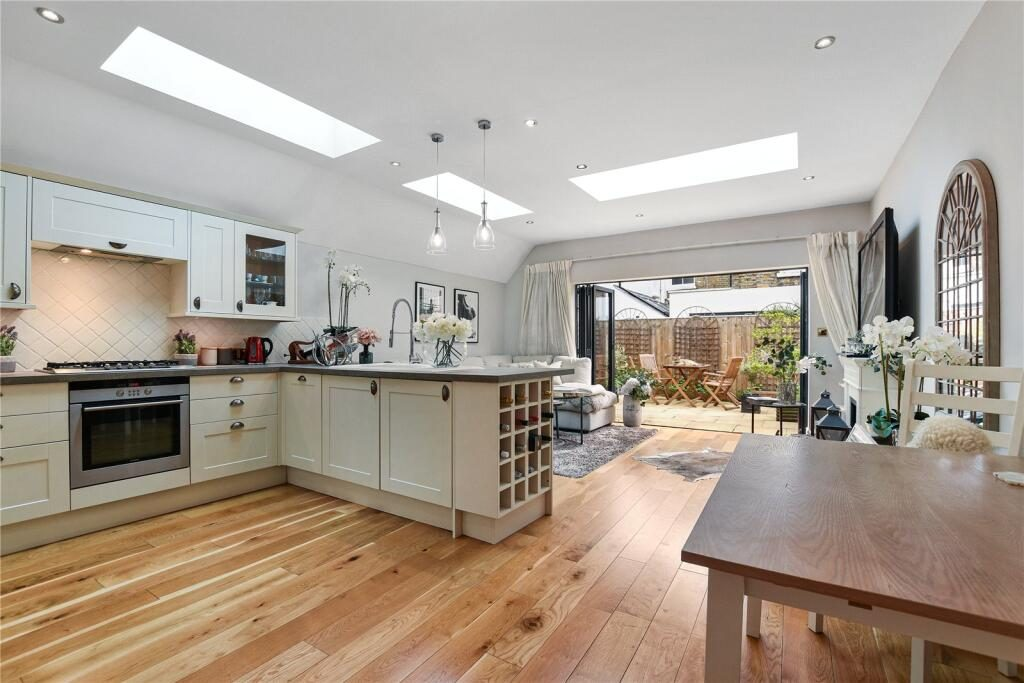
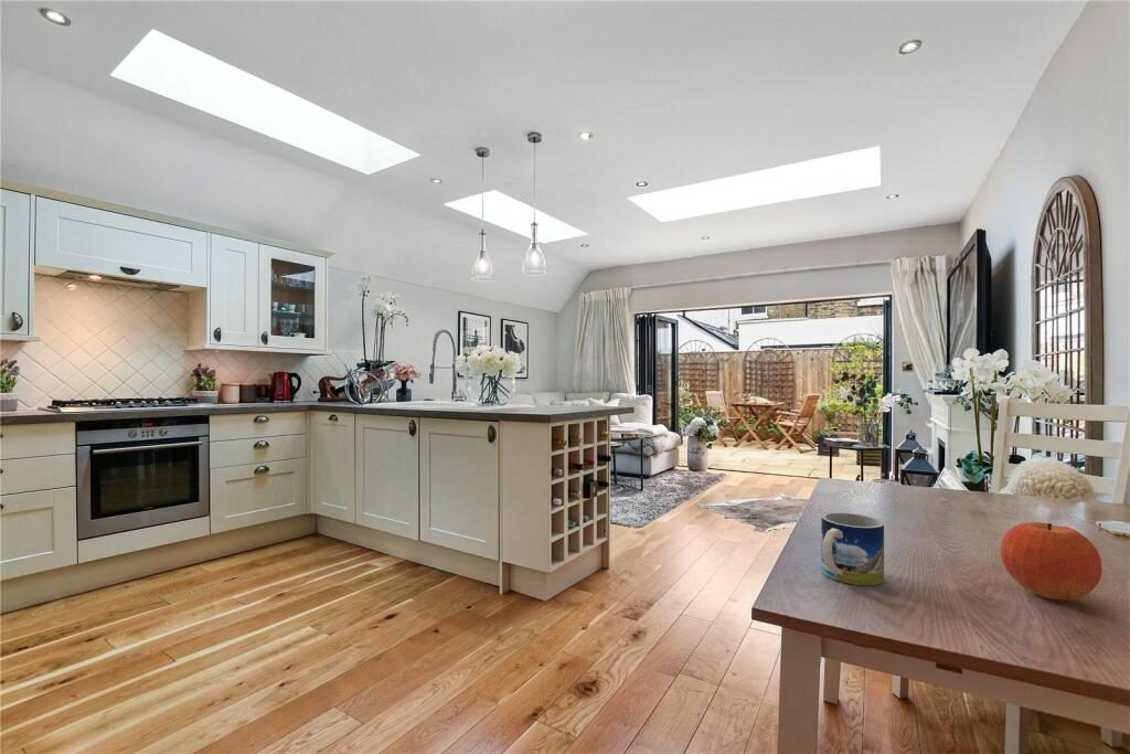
+ fruit [1000,521,1104,602]
+ mug [820,511,885,586]
